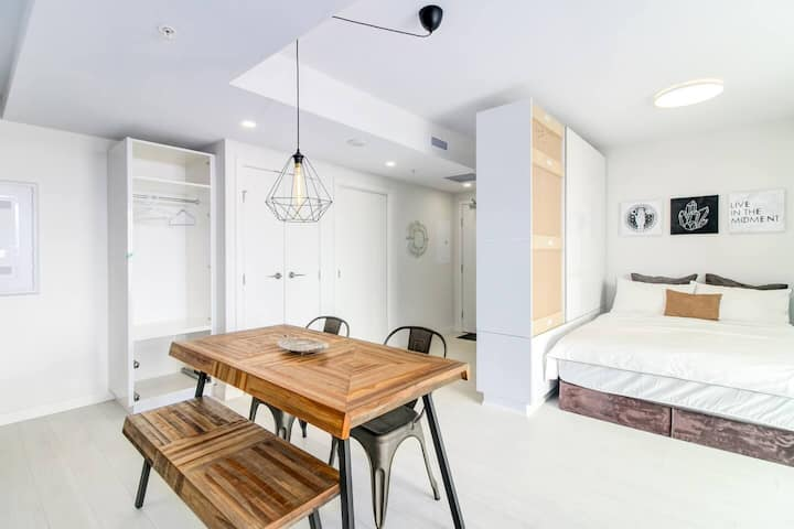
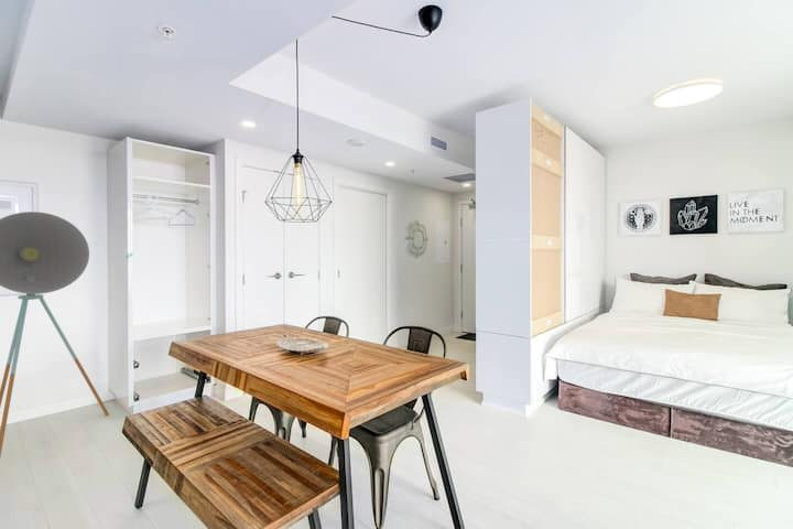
+ floor lamp [0,210,110,457]
